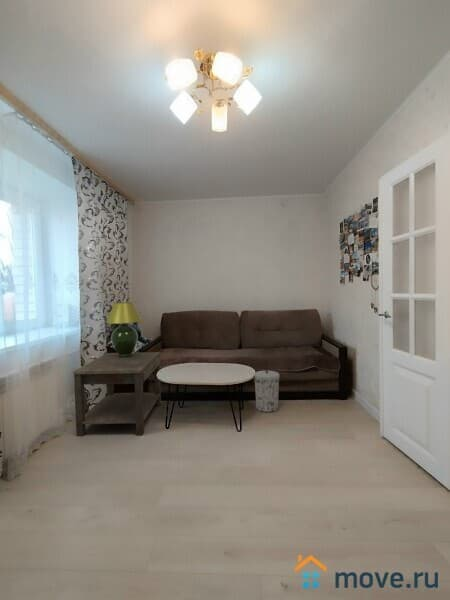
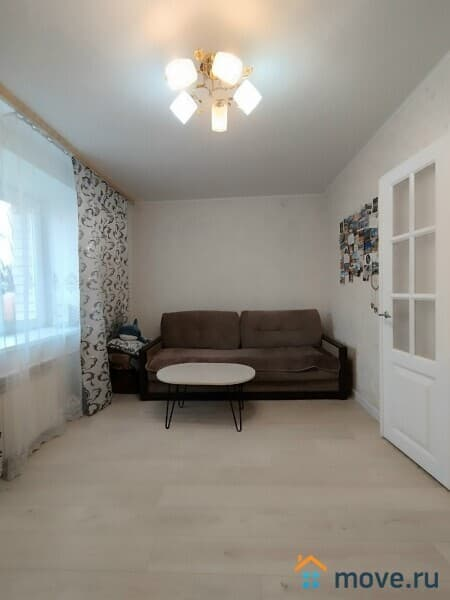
- table lamp [105,301,143,357]
- trash can [253,369,281,413]
- side table [72,351,162,437]
